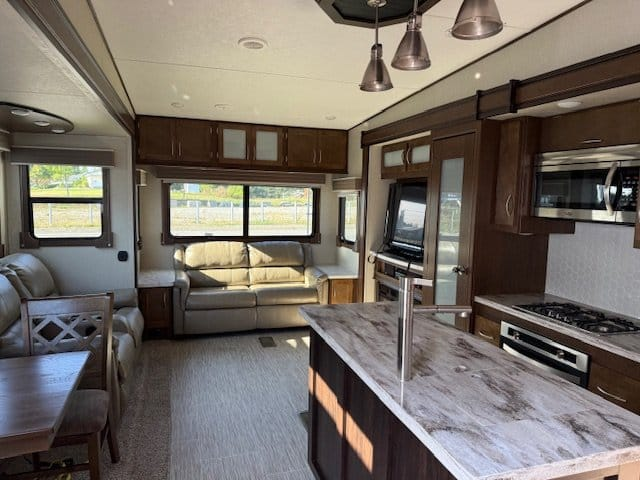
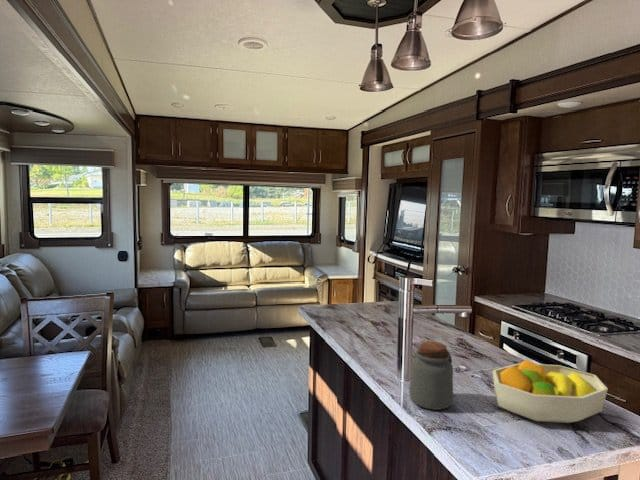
+ jar [408,340,454,411]
+ fruit bowl [492,358,609,424]
